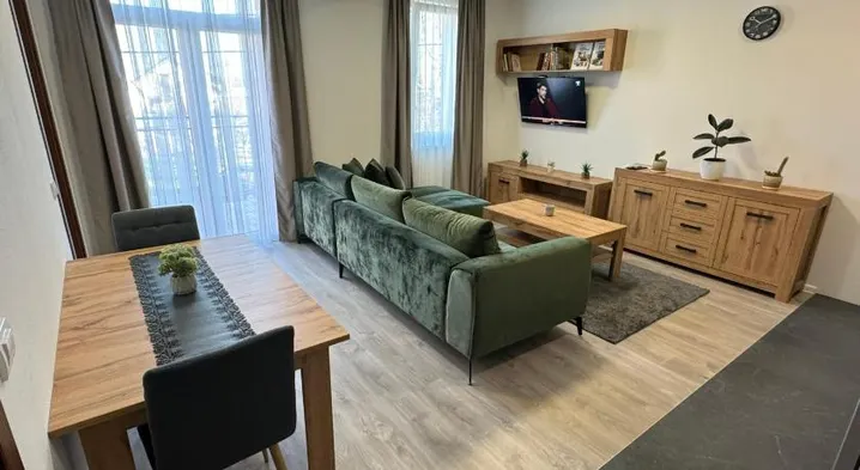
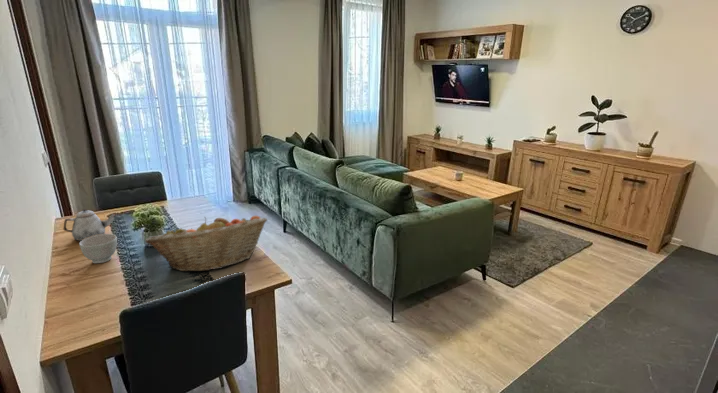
+ bowl [78,233,118,264]
+ teapot [63,208,116,242]
+ fruit basket [144,215,268,272]
